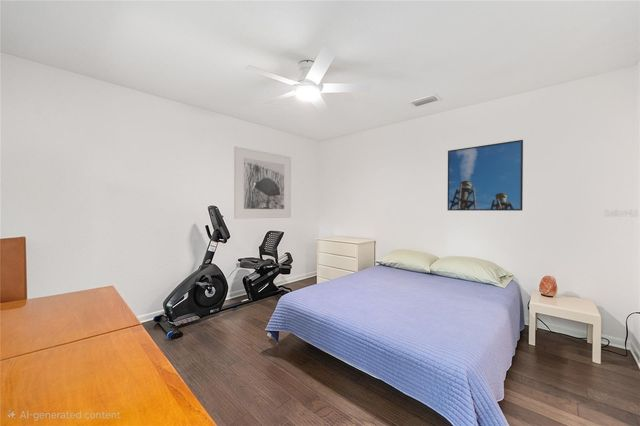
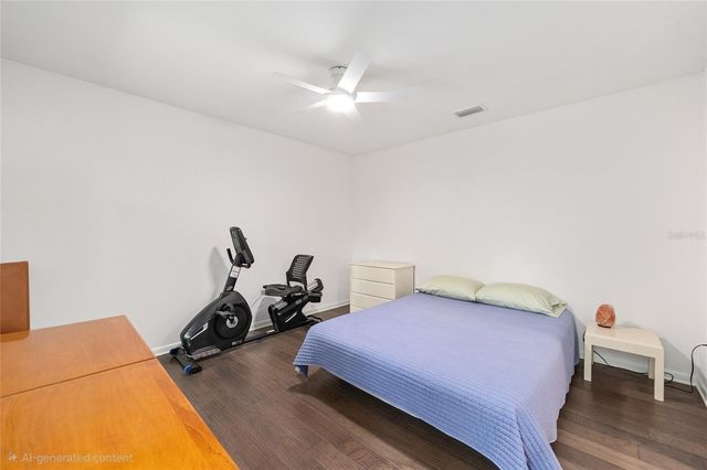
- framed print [447,139,524,212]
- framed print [233,145,292,220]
